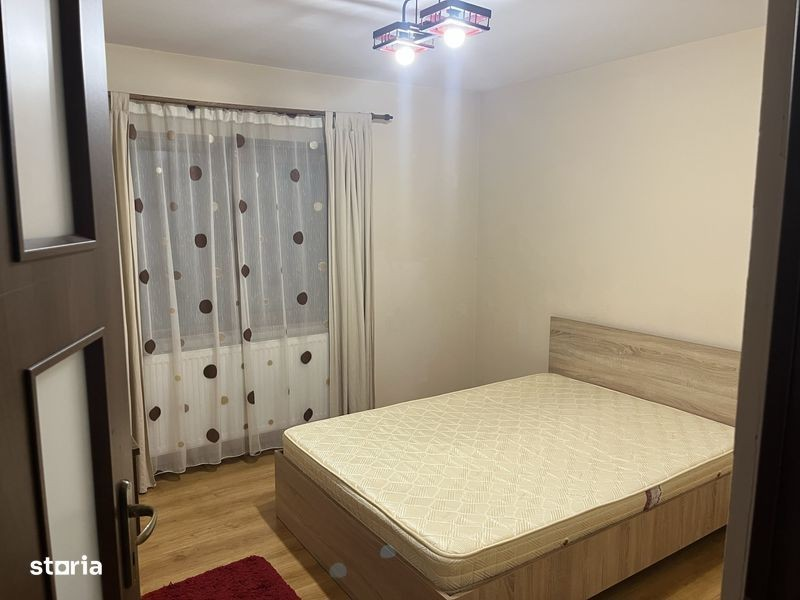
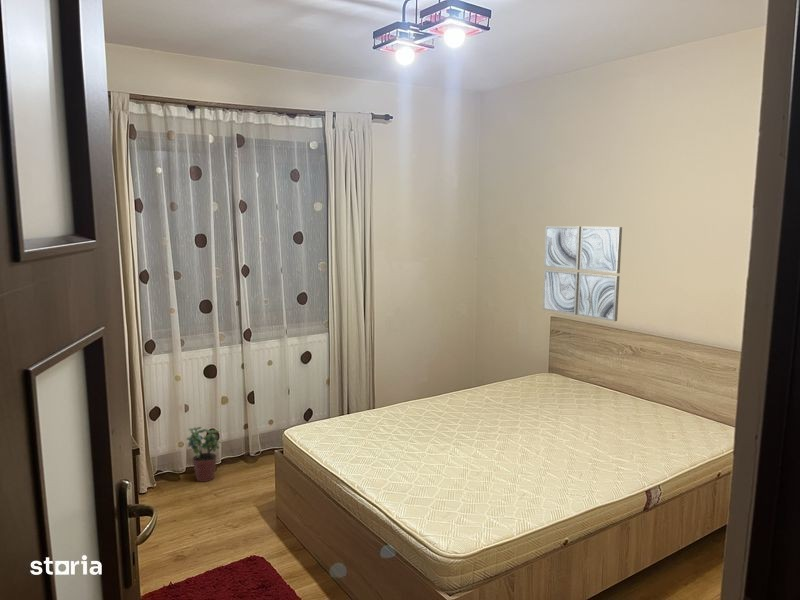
+ potted plant [186,426,223,483]
+ wall art [542,225,623,322]
